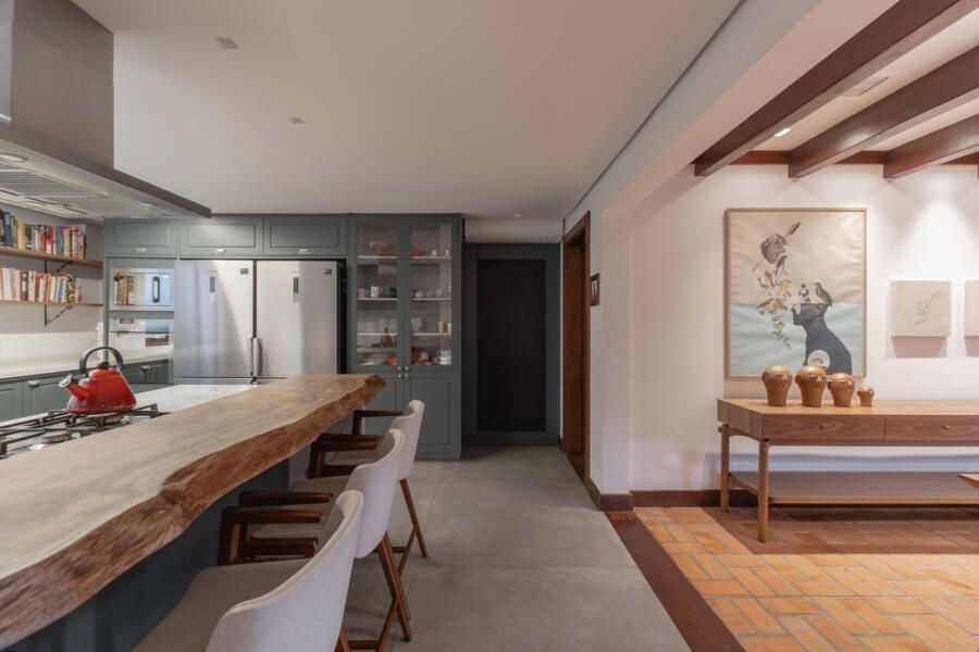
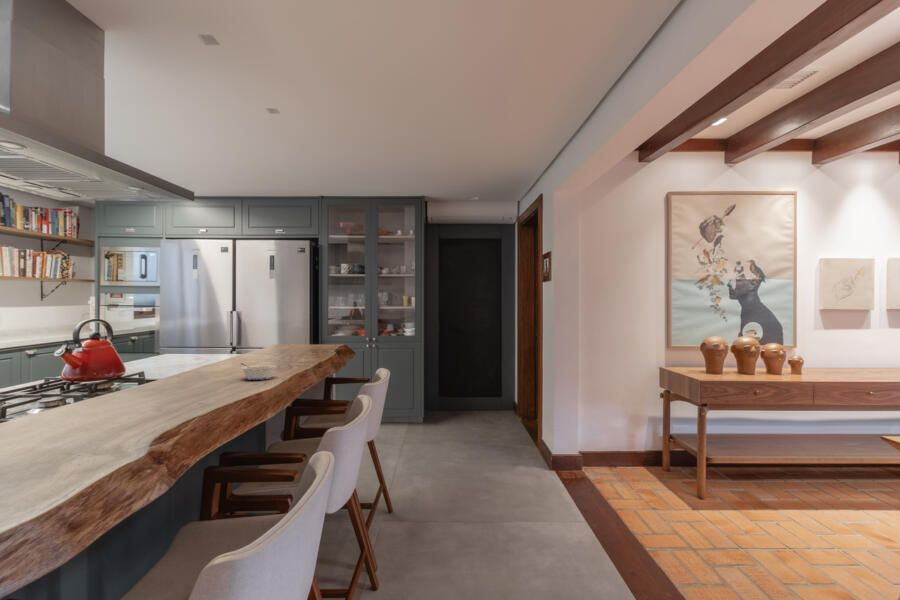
+ legume [239,362,278,381]
